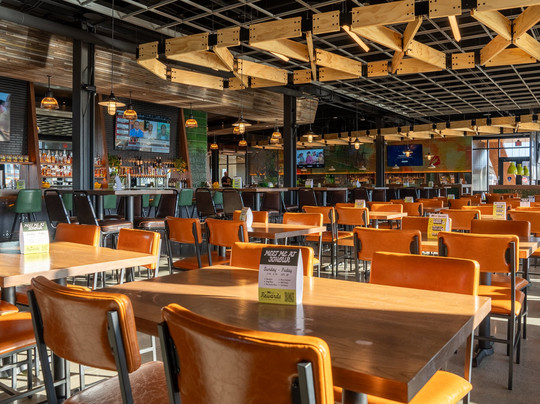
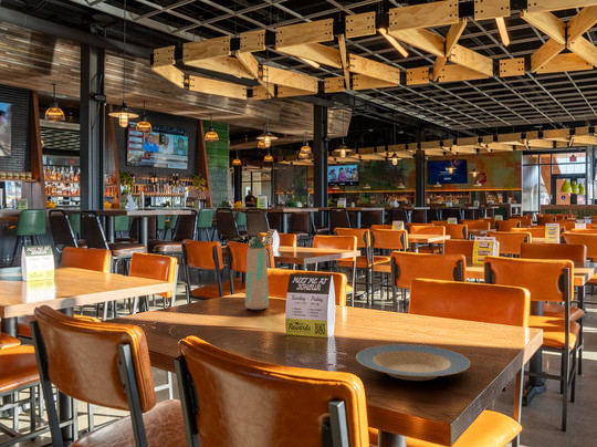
+ plate [355,343,471,382]
+ water bottle [244,236,270,311]
